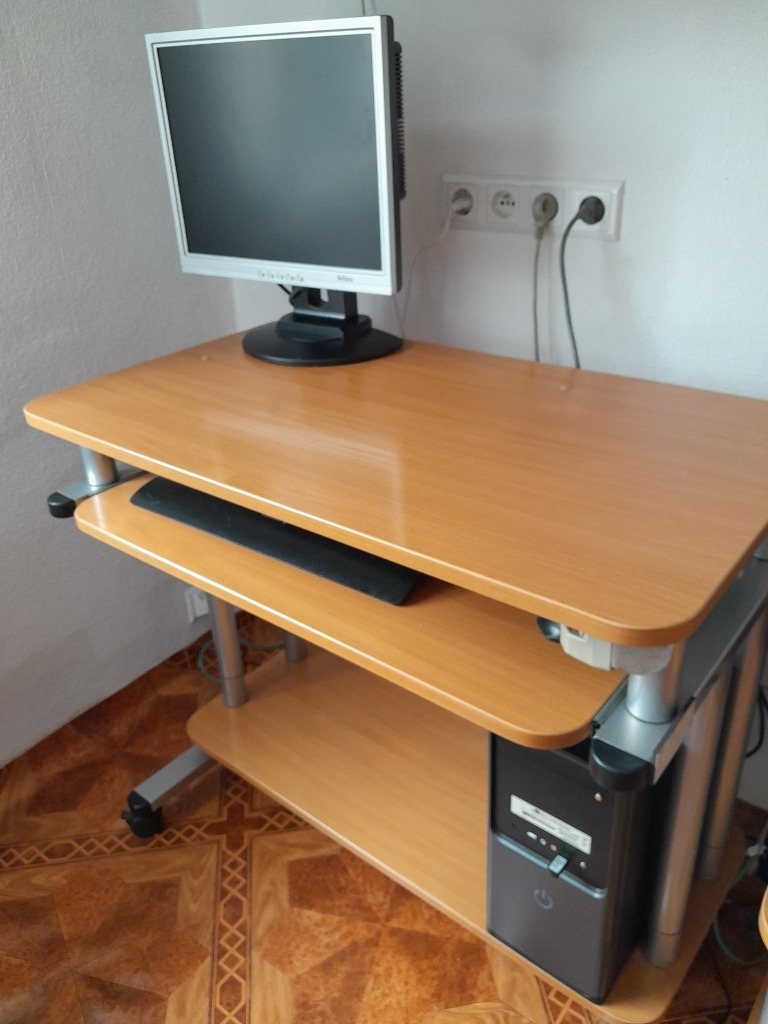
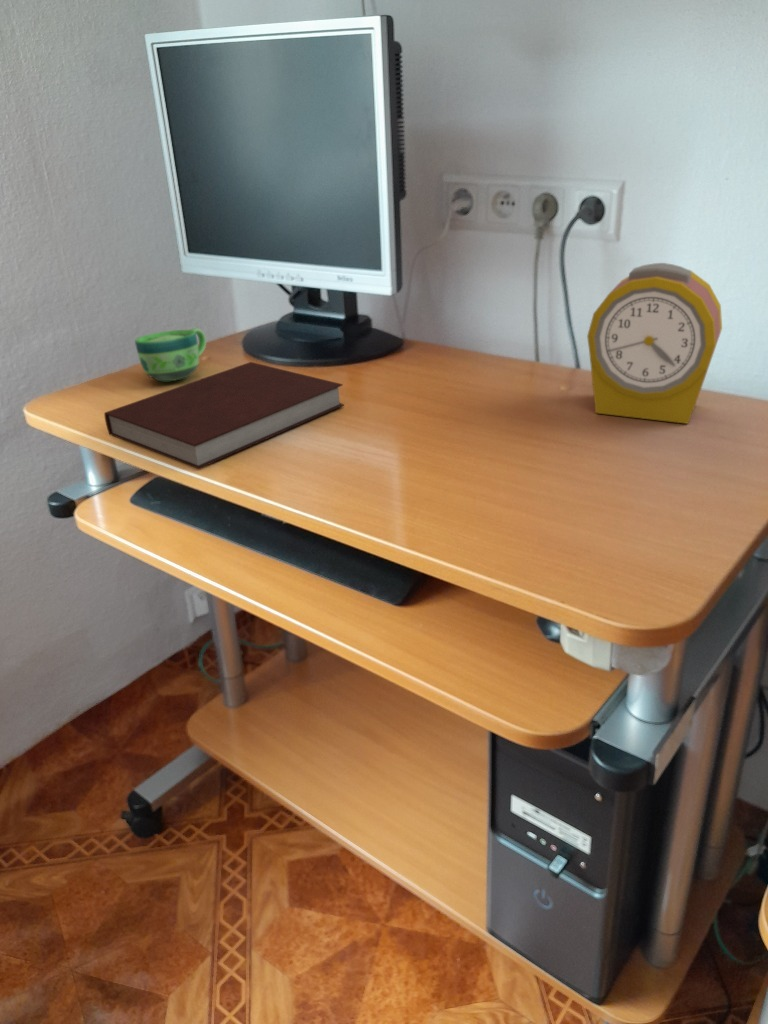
+ cup [134,327,207,382]
+ notebook [103,361,345,470]
+ alarm clock [586,262,723,425]
